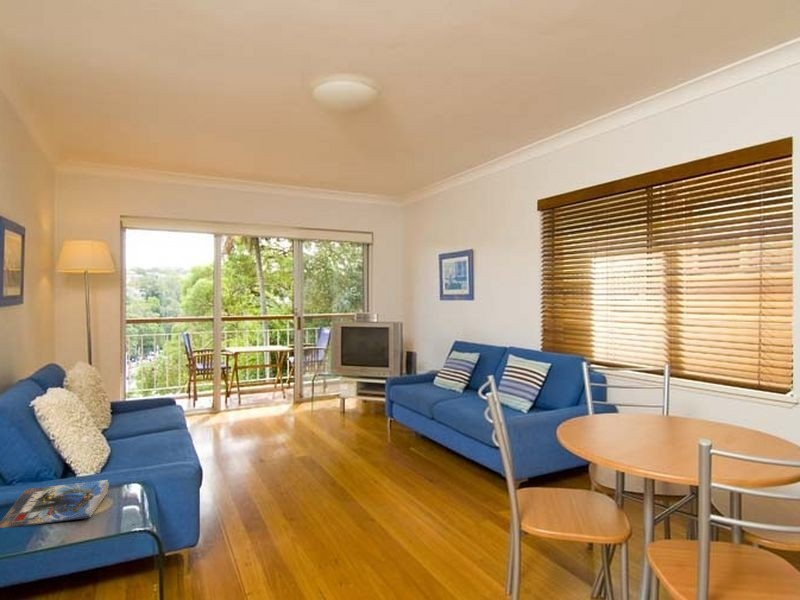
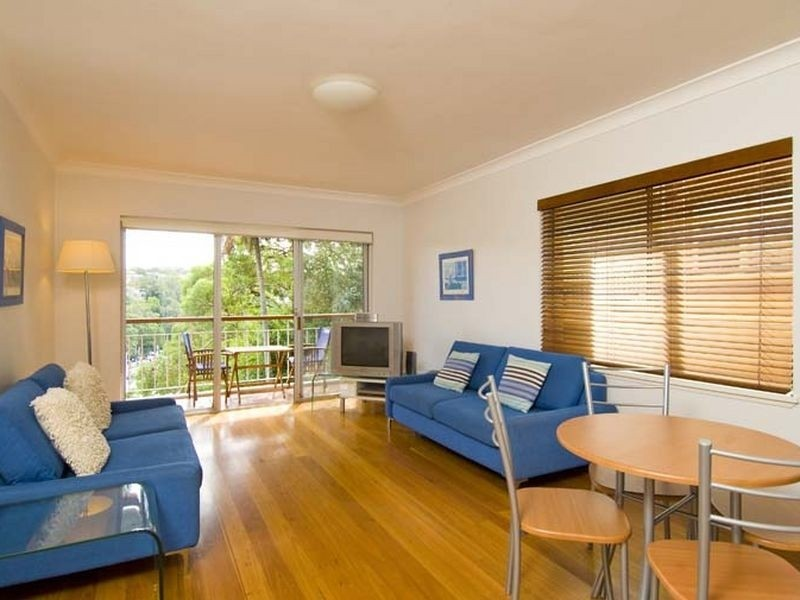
- magazine [0,479,110,529]
